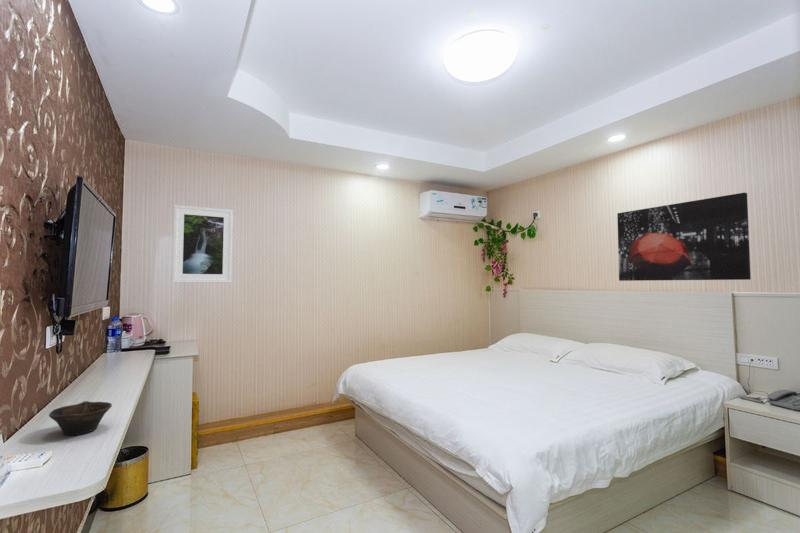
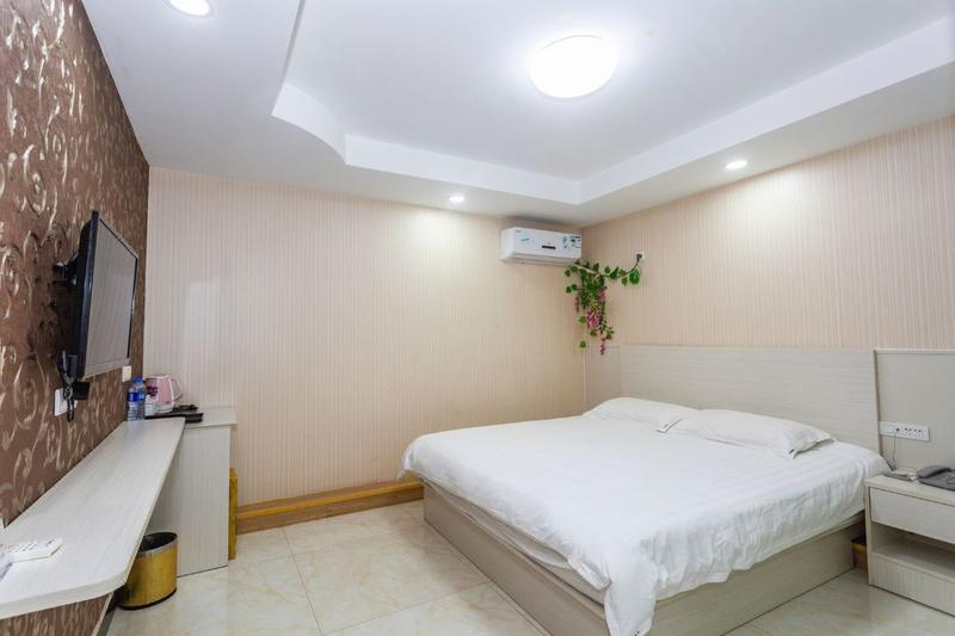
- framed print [171,204,234,284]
- wall art [616,192,752,282]
- bowl [48,400,113,436]
